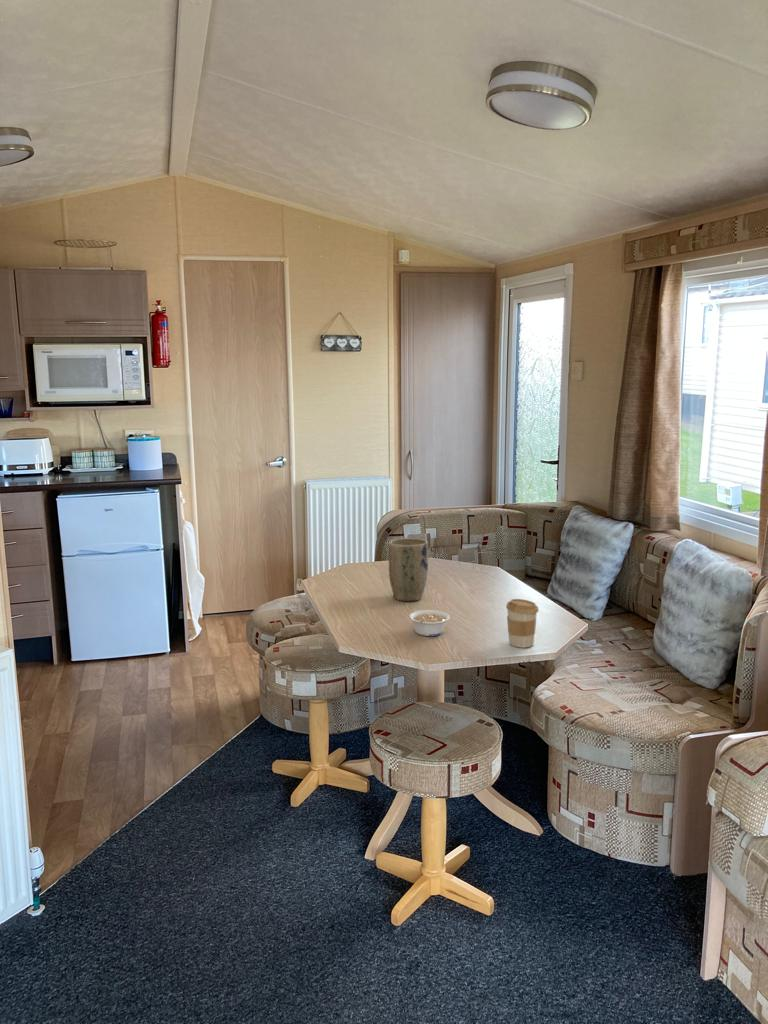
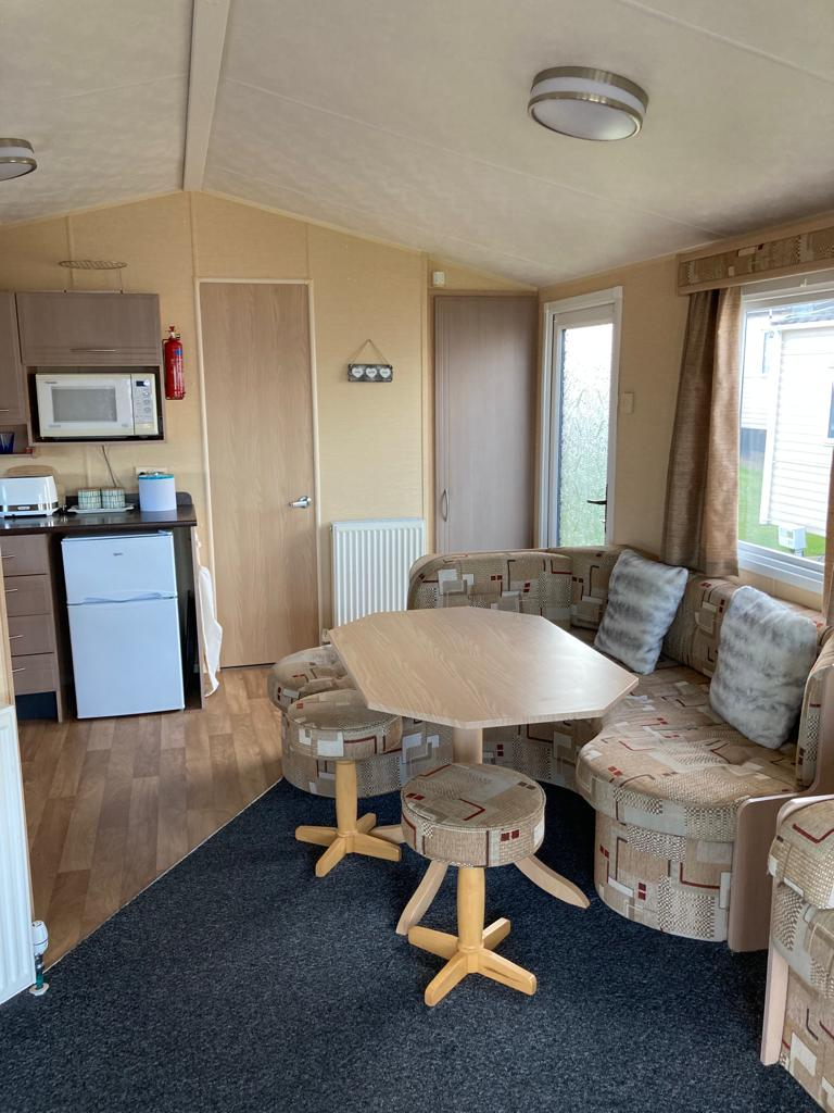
- plant pot [388,537,429,602]
- legume [408,609,451,637]
- coffee cup [505,598,540,648]
